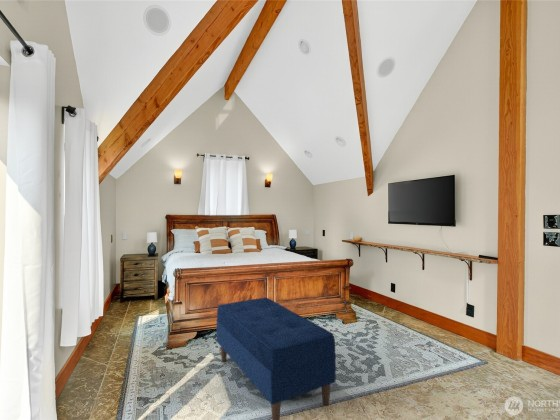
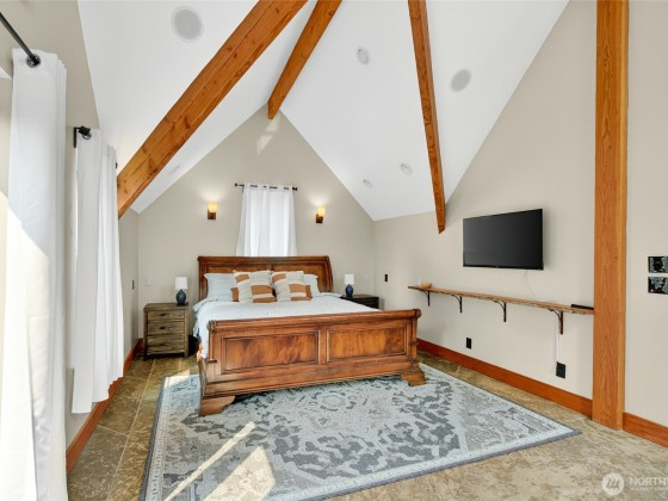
- bench [216,297,337,420]
